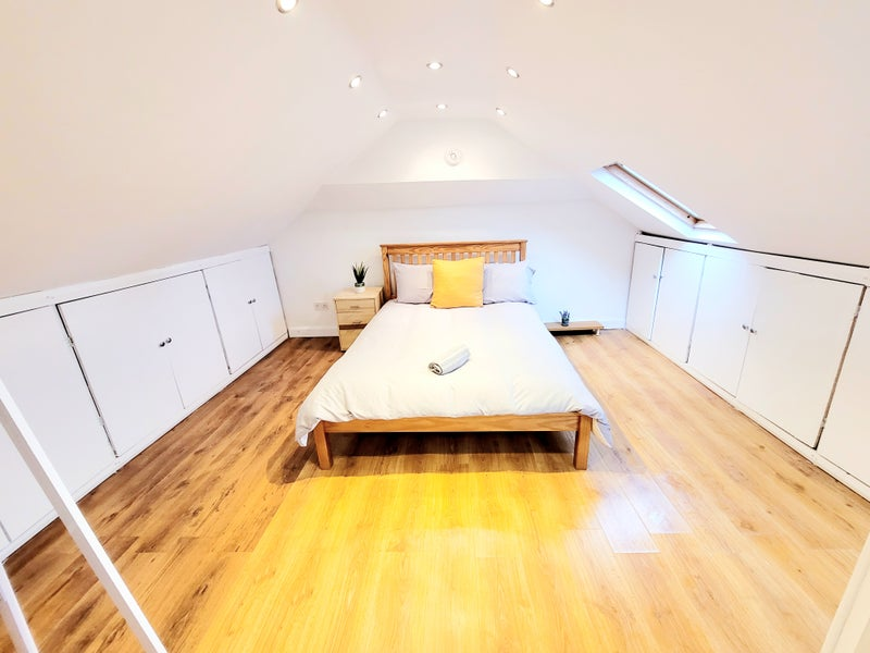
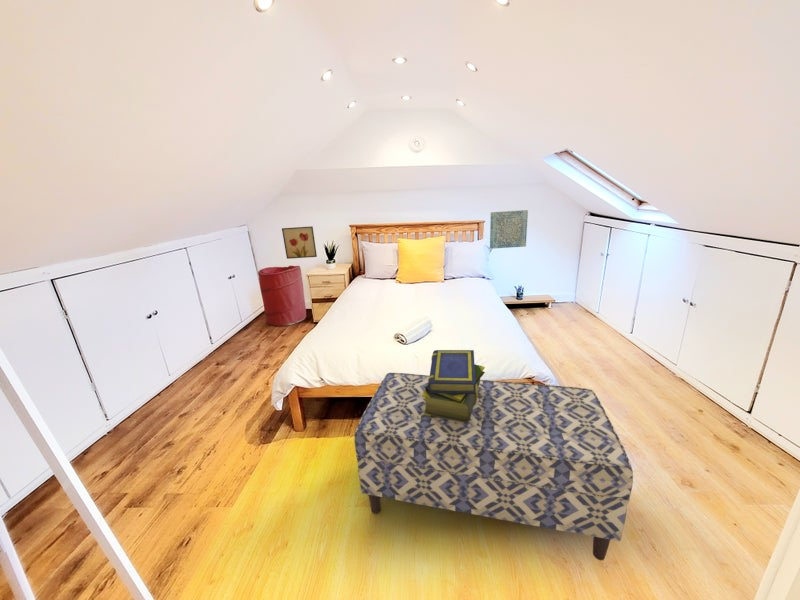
+ wall art [489,209,529,250]
+ stack of books [422,349,486,423]
+ wall art [281,225,318,260]
+ bench [354,372,634,561]
+ laundry hamper [257,265,307,327]
